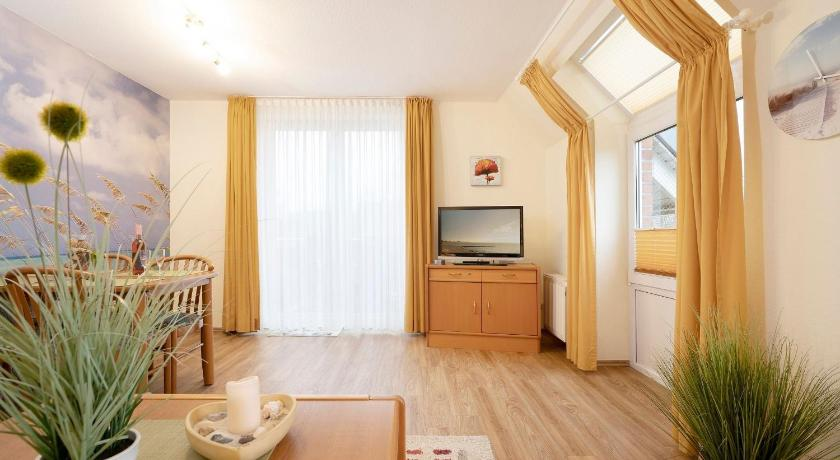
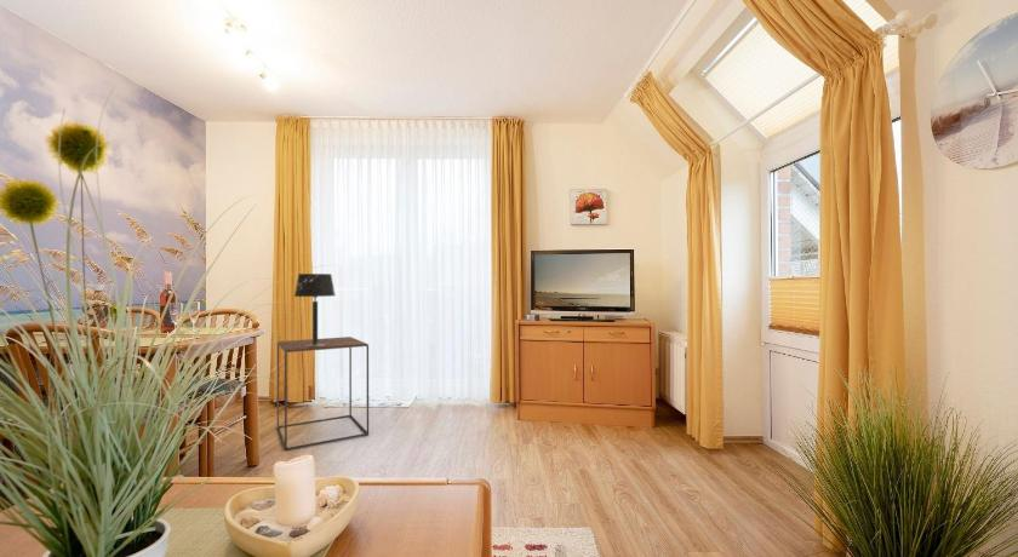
+ table lamp [293,272,336,346]
+ side table [276,335,370,452]
